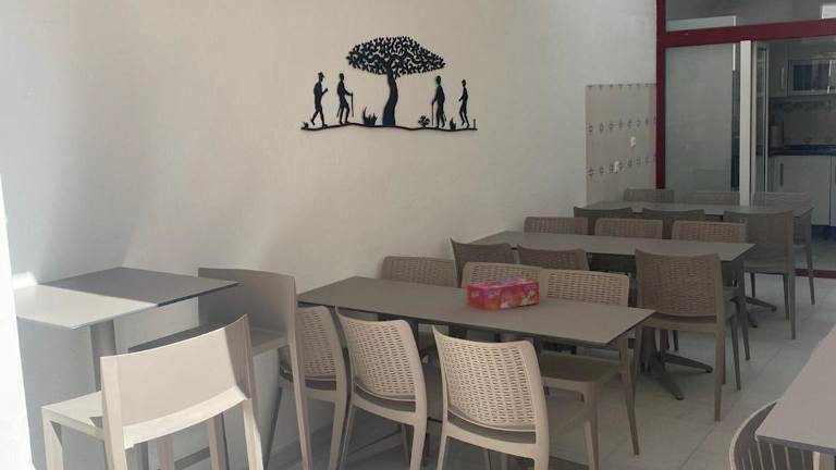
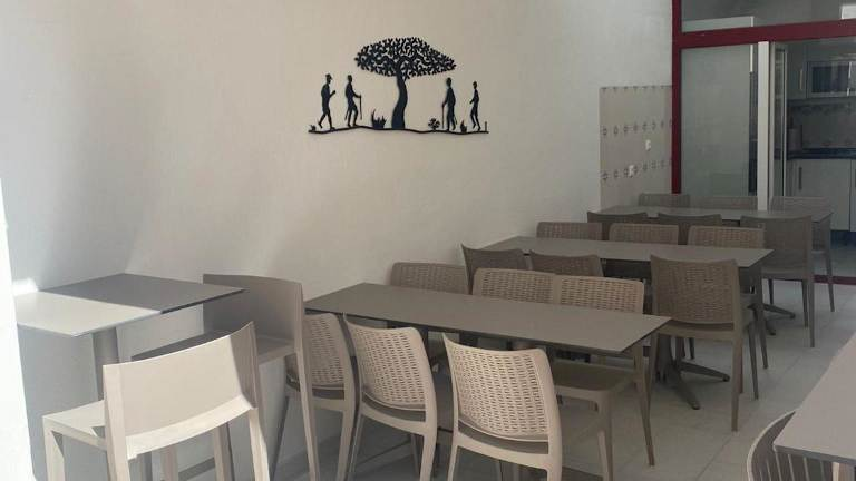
- tissue box [466,276,540,312]
